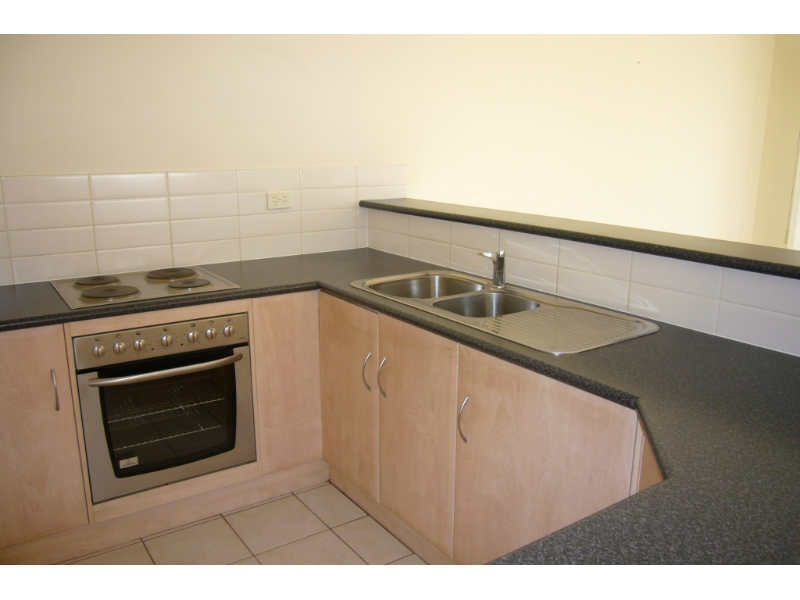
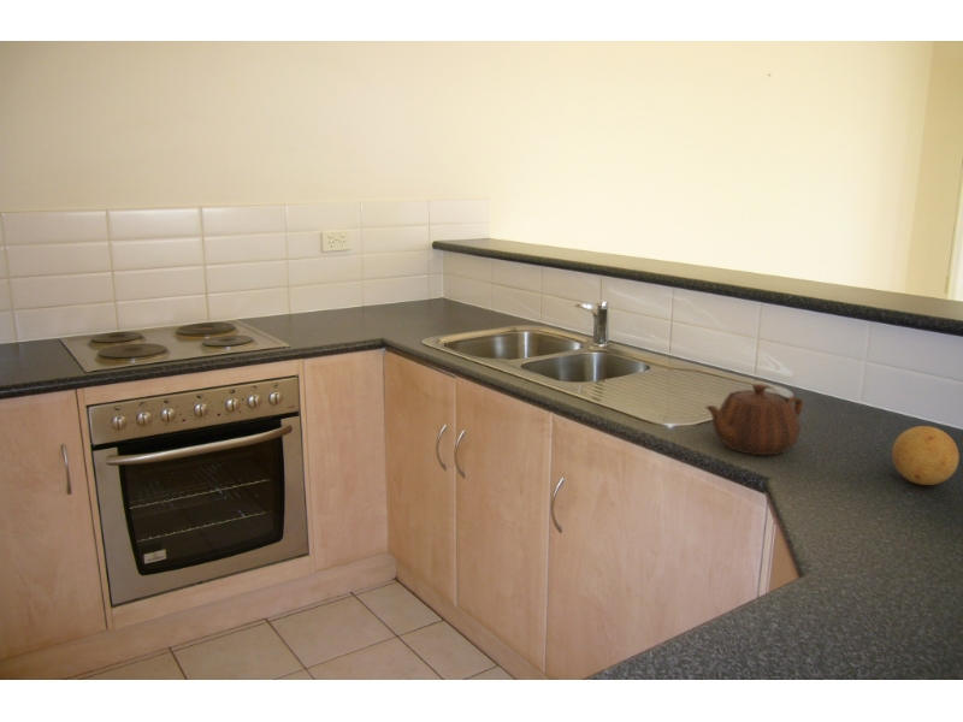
+ teapot [704,383,804,456]
+ fruit [891,425,961,486]
